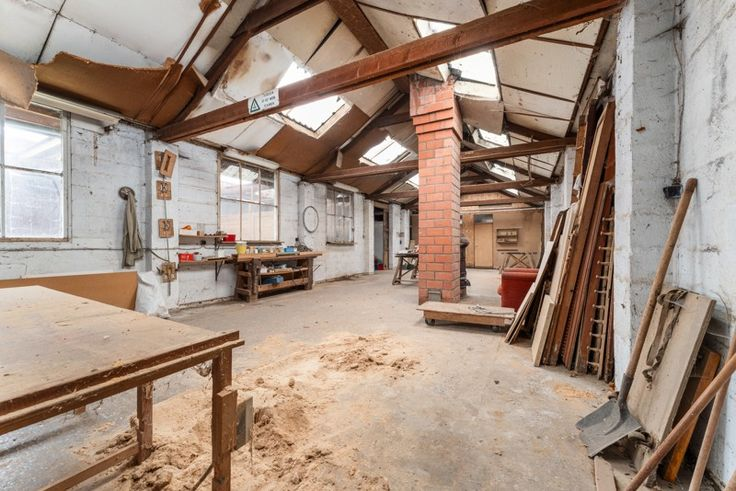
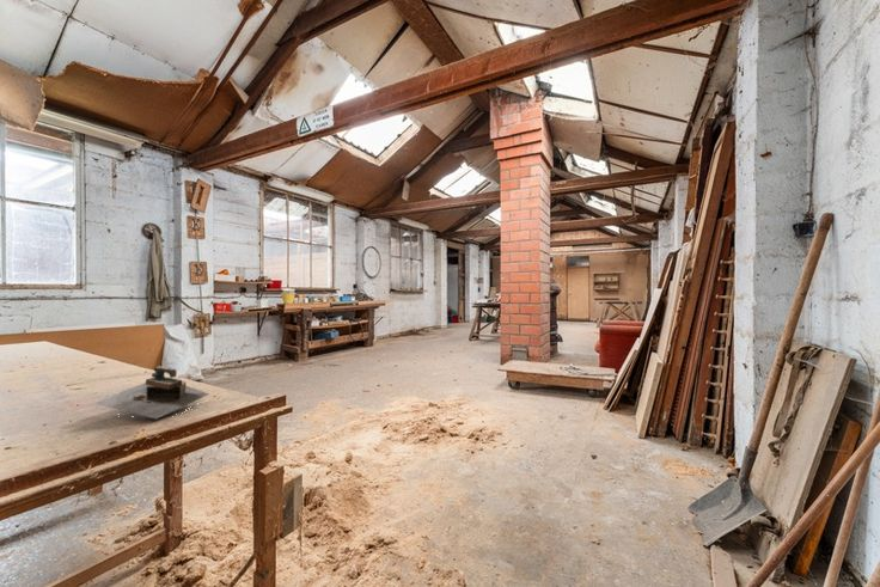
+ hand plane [94,365,210,423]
